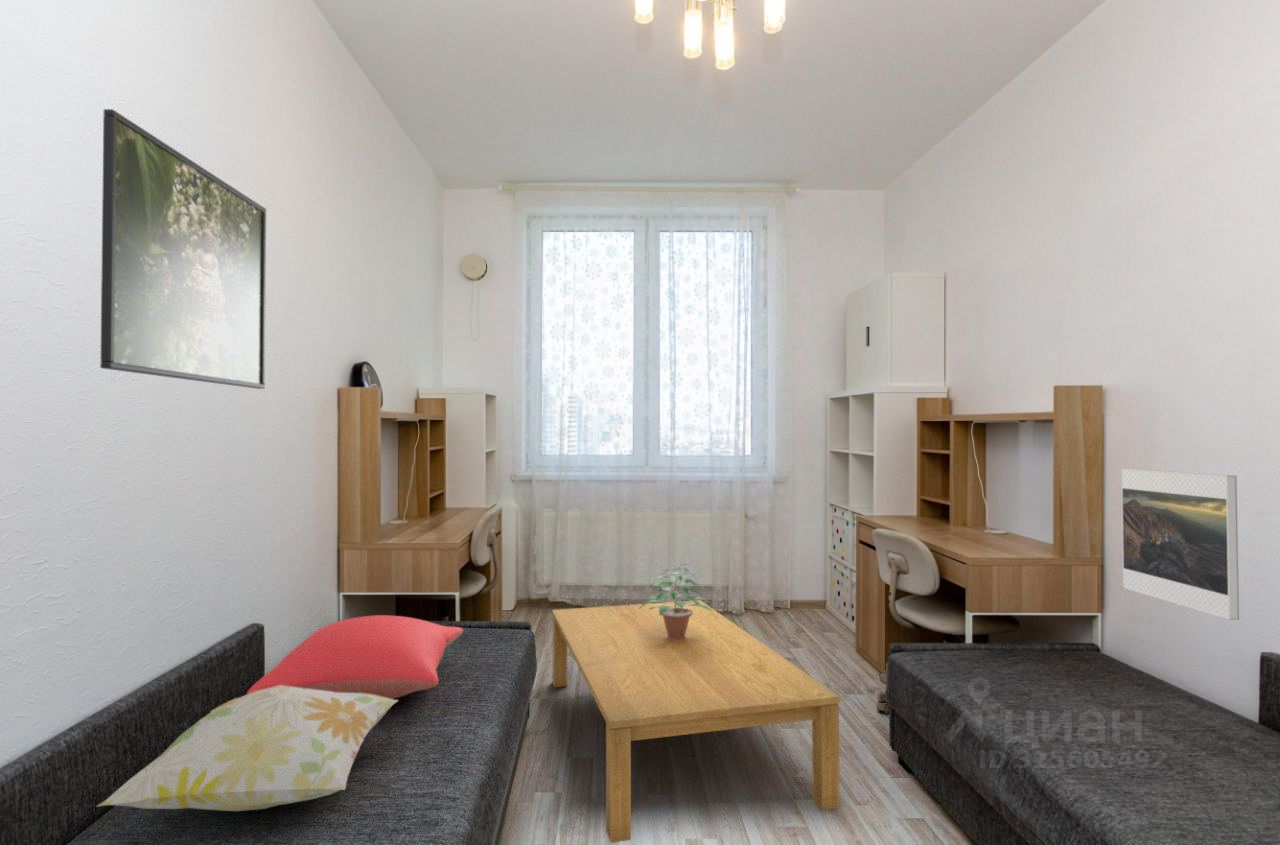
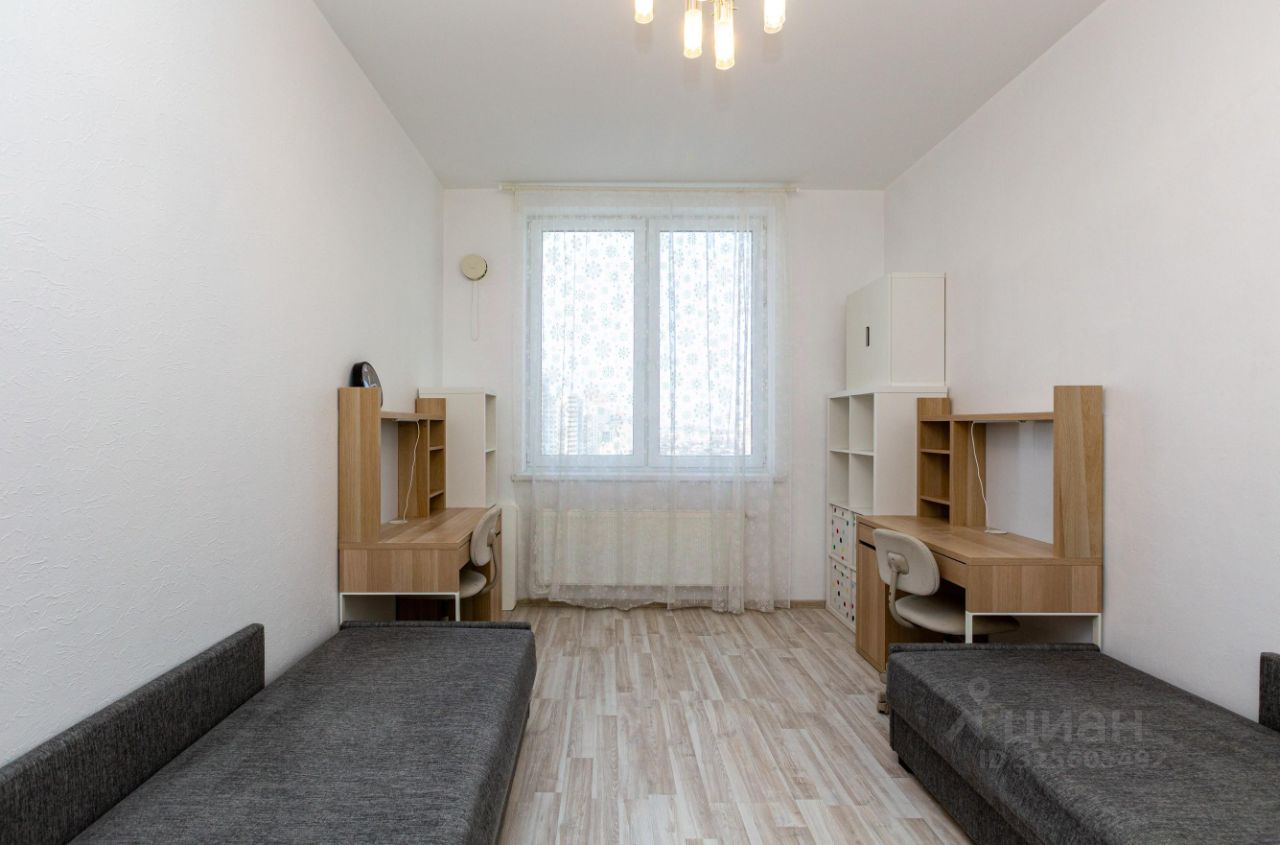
- decorative pillow [95,685,399,812]
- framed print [1120,468,1240,621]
- pillow [246,614,464,700]
- potted plant [639,563,711,639]
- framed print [99,108,267,390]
- coffee table [551,599,841,844]
